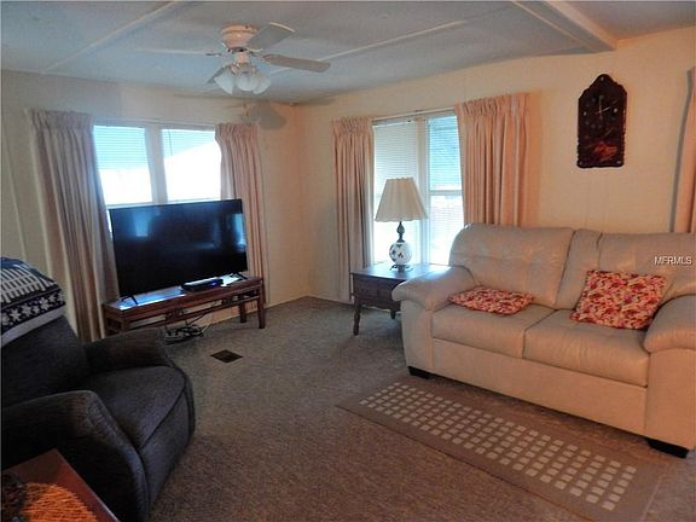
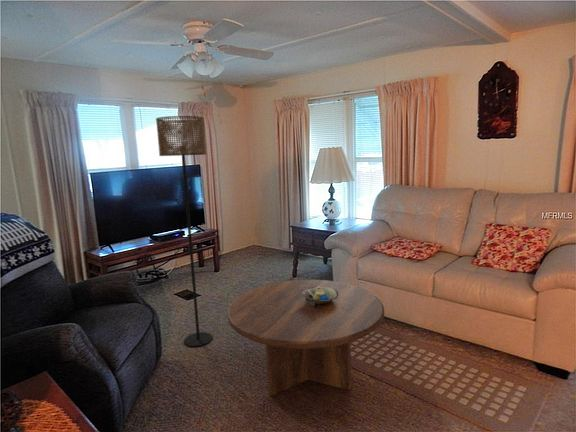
+ floor lamp [155,115,213,347]
+ decorative bowl [301,286,338,306]
+ coffee table [227,279,385,397]
